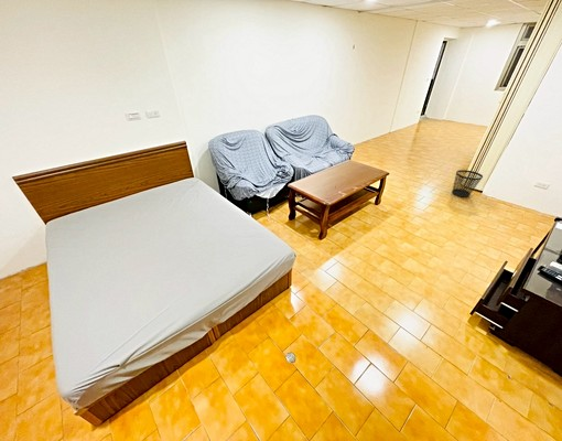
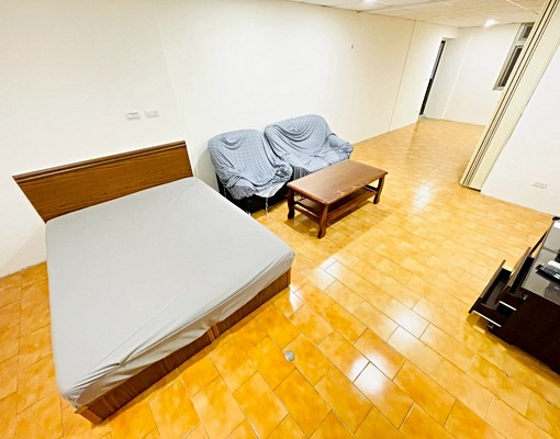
- wastebasket [451,169,484,198]
